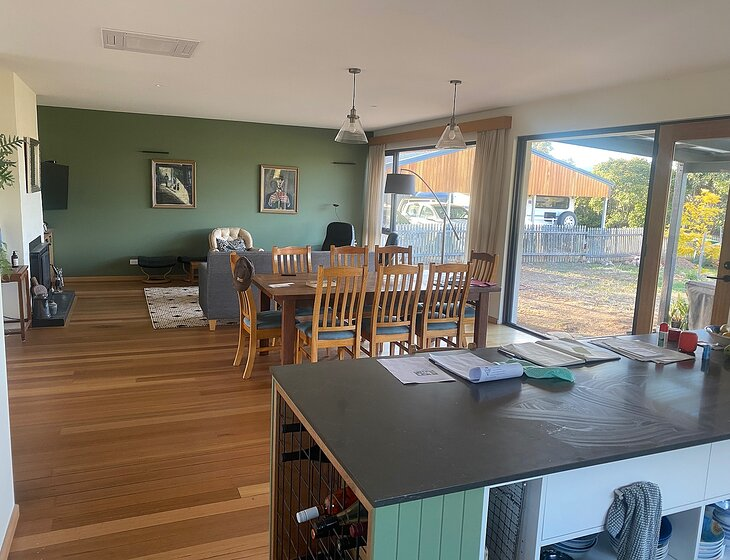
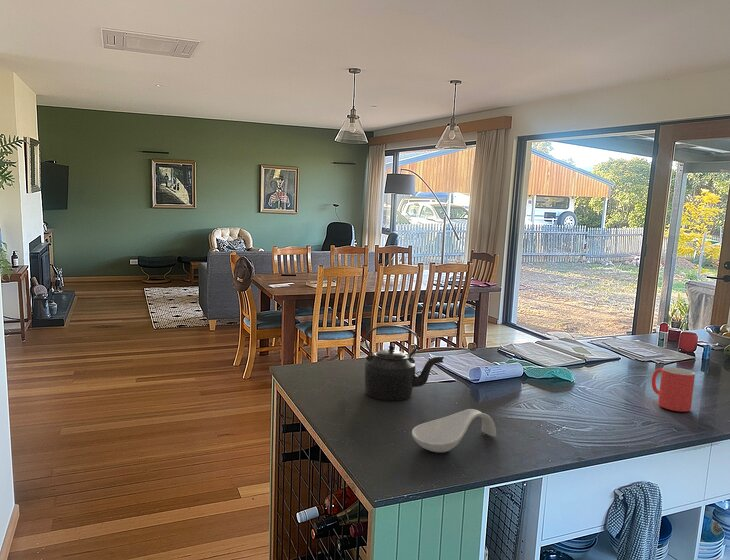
+ spoon rest [411,408,497,453]
+ kettle [364,324,445,401]
+ mug [651,366,696,413]
